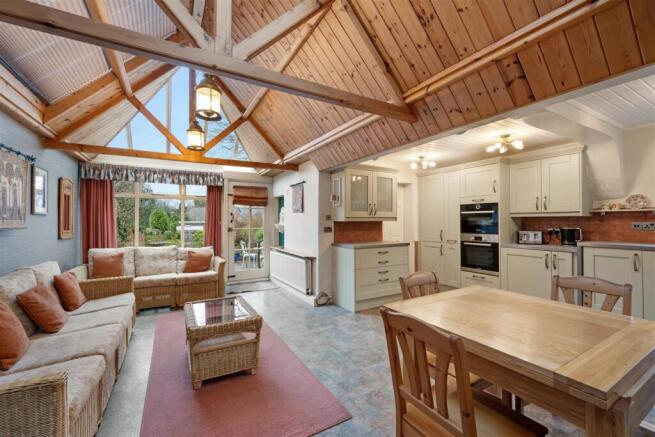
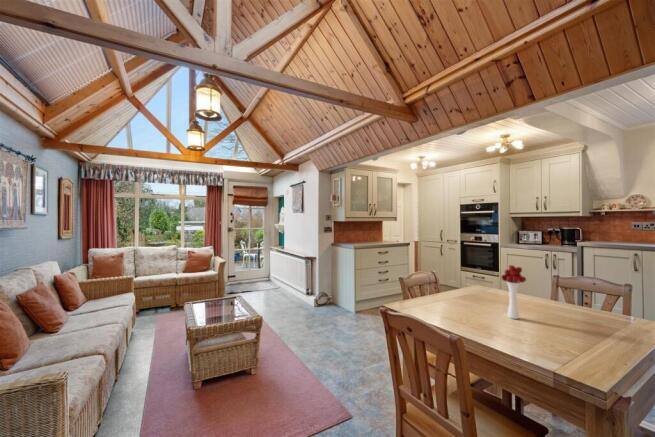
+ flower bouquet [501,264,527,320]
